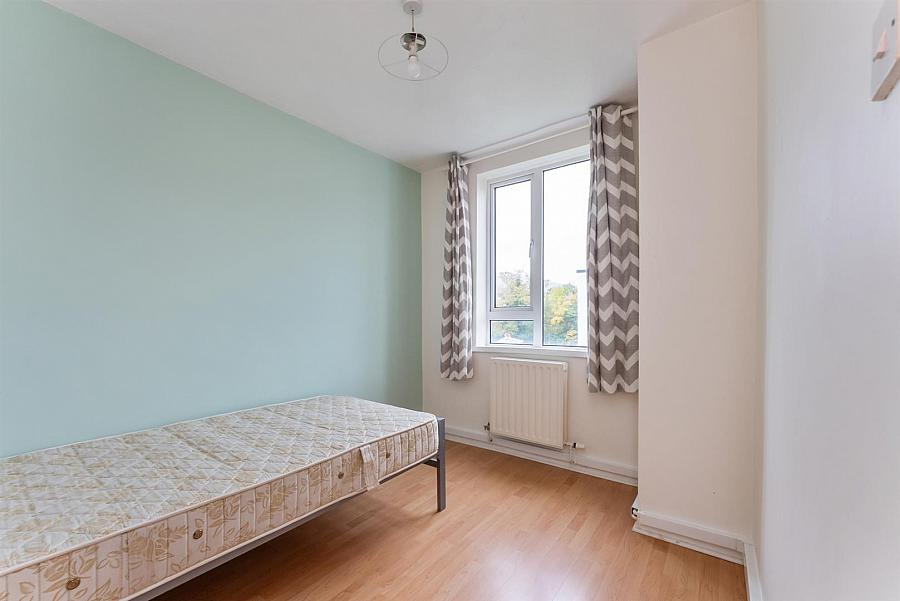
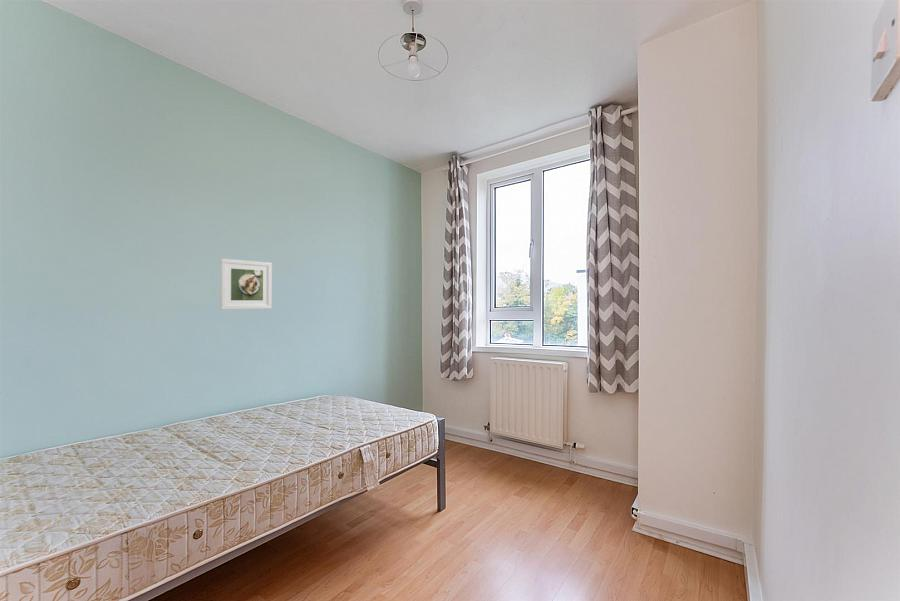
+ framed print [219,258,273,311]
